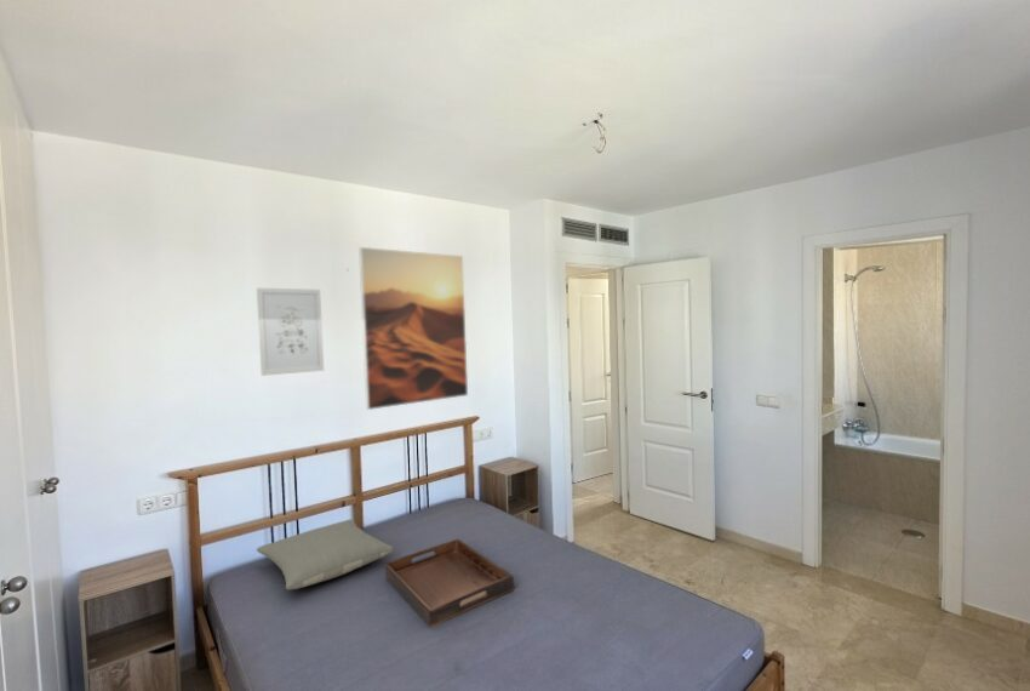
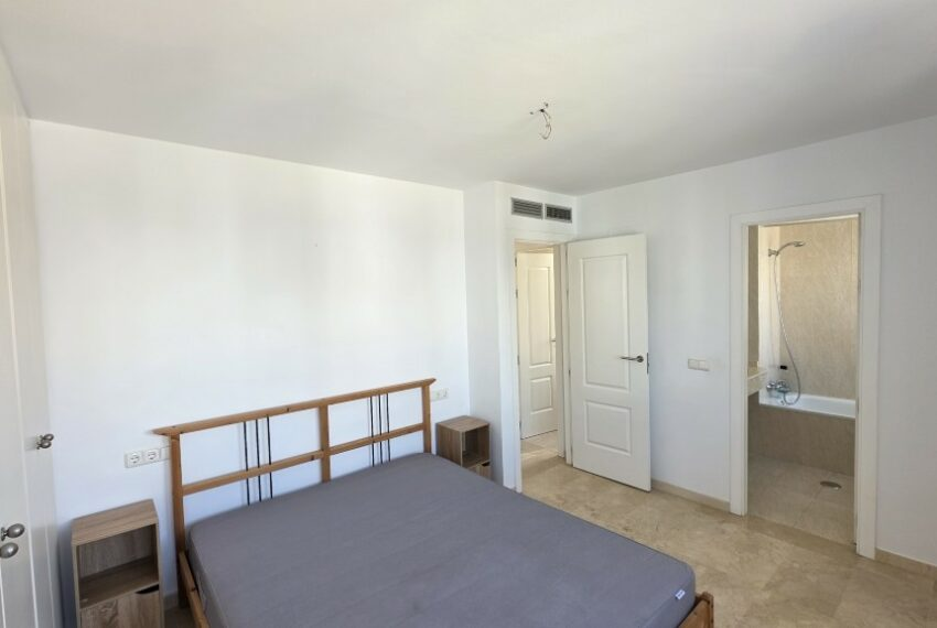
- pillow [256,518,395,590]
- serving tray [384,538,515,629]
- wall art [256,287,325,377]
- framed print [357,246,469,411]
